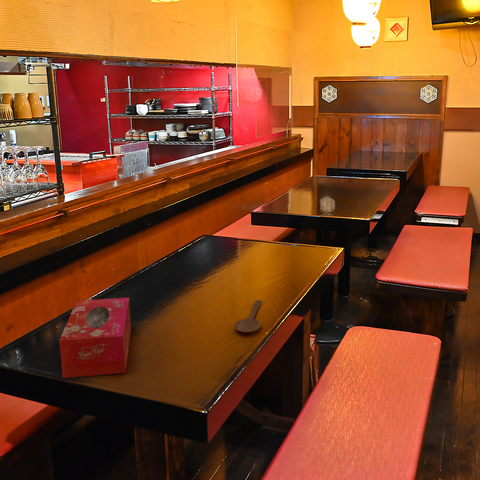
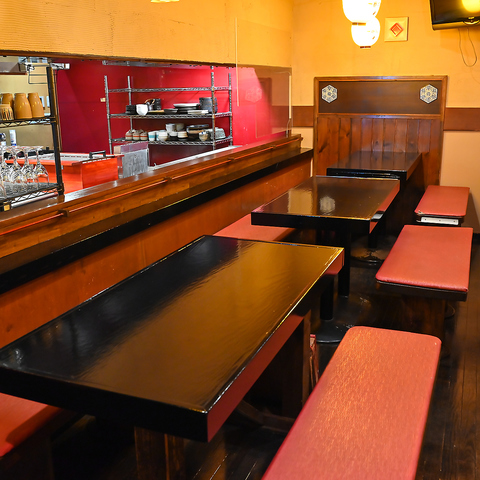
- wooden spoon [233,299,263,333]
- tissue box [58,297,132,379]
